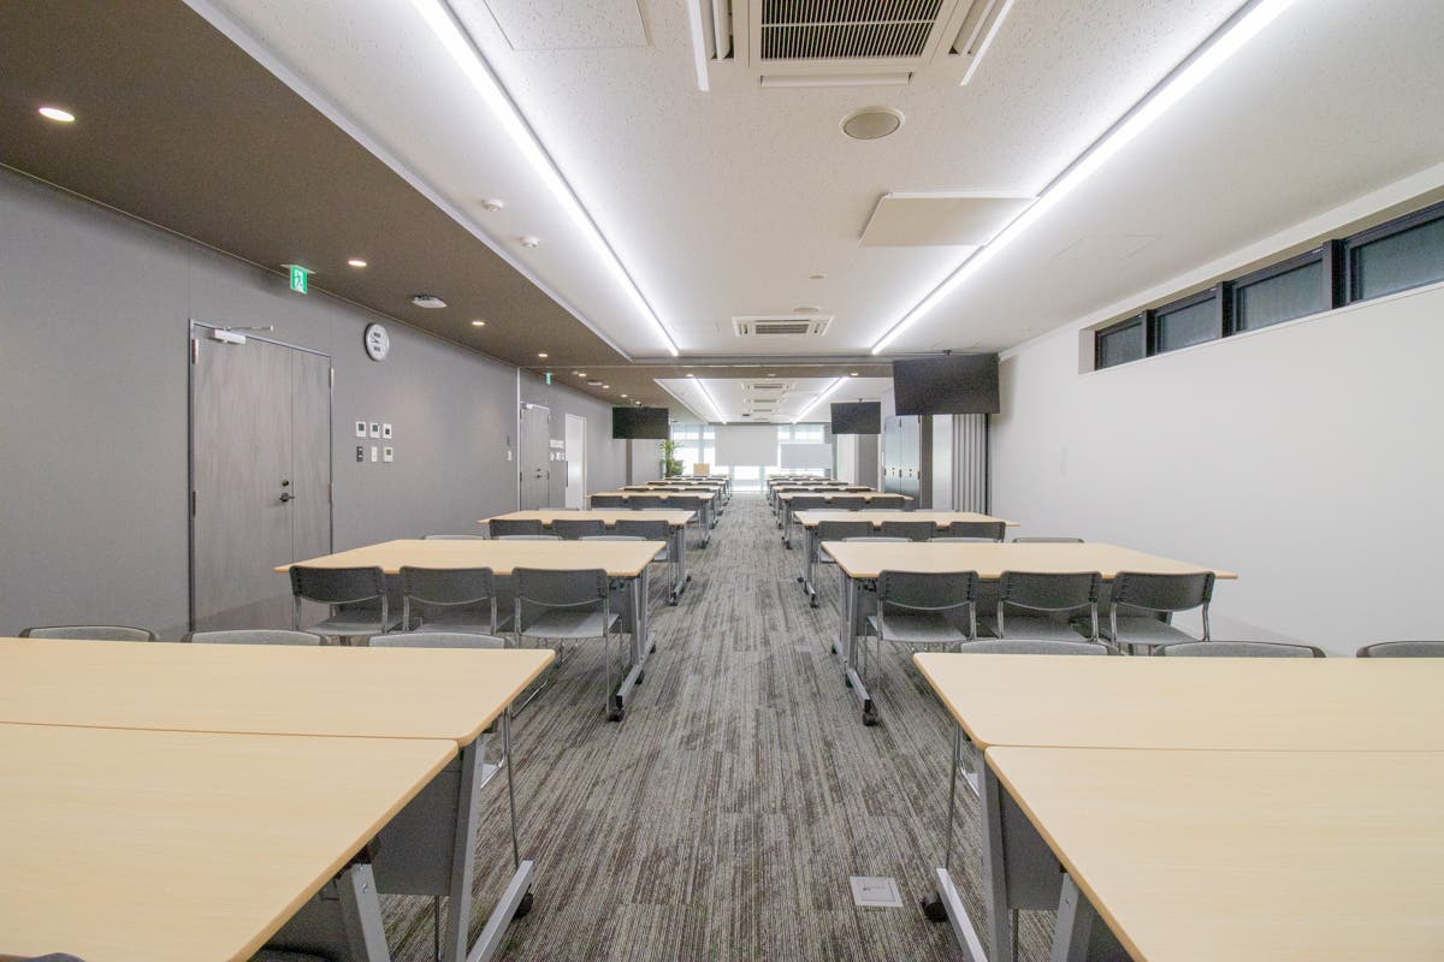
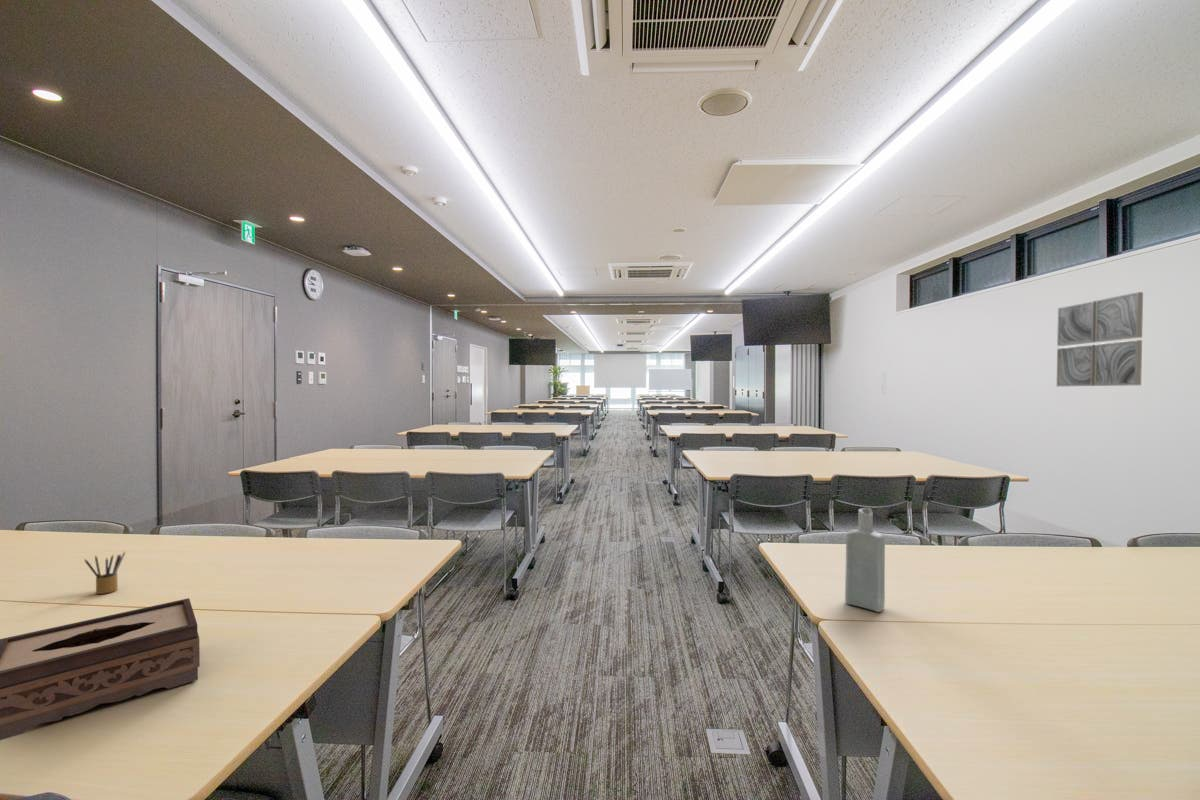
+ tissue box [0,597,201,741]
+ pencil box [83,551,126,595]
+ bottle [844,507,886,613]
+ wall art [1056,291,1144,387]
